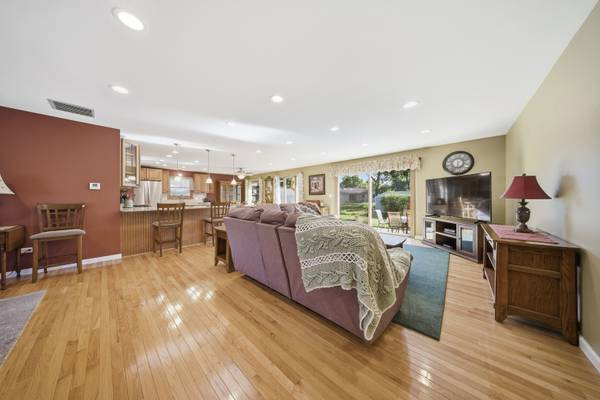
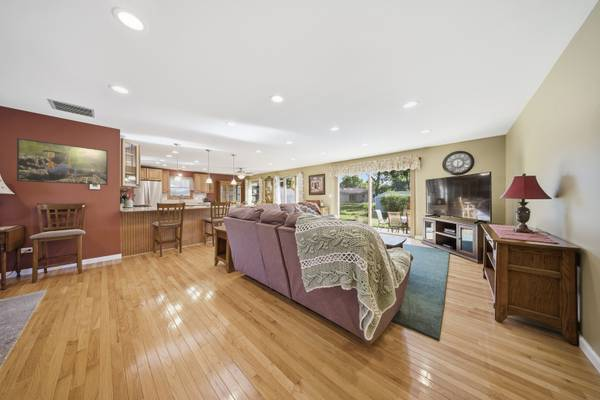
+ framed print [16,137,109,186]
